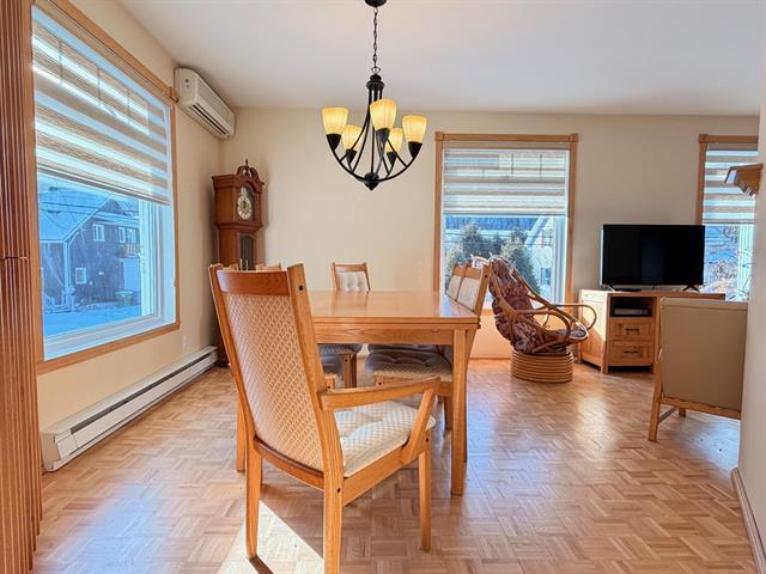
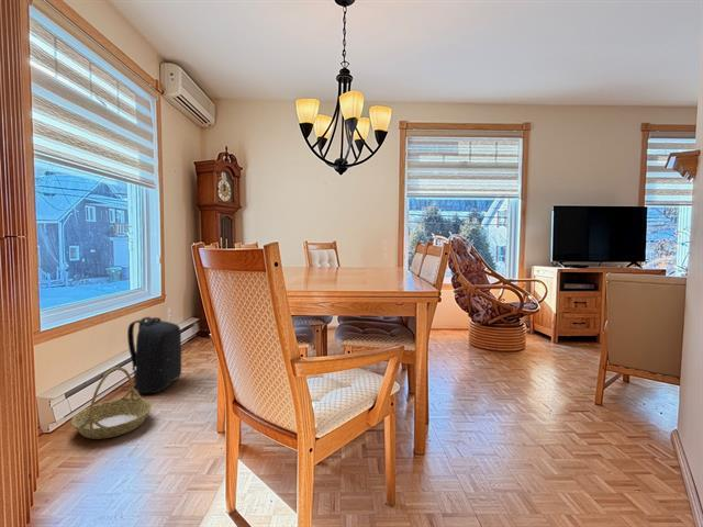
+ basket [70,367,153,440]
+ backpack [121,316,182,394]
